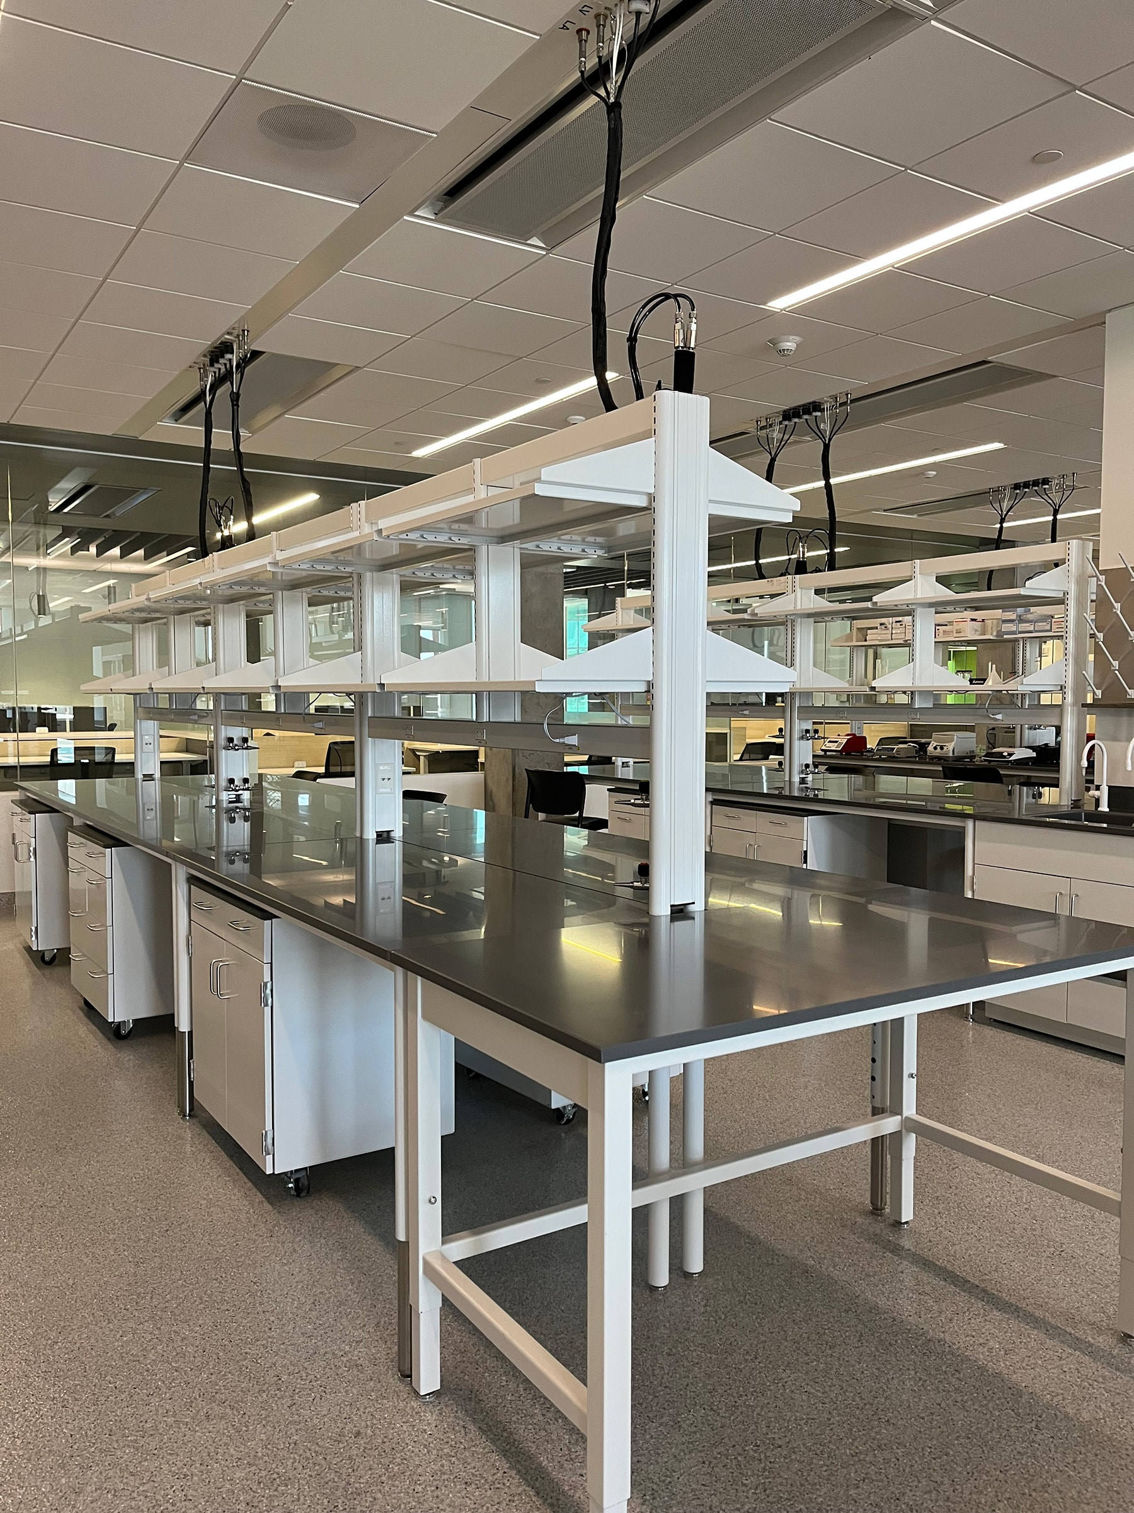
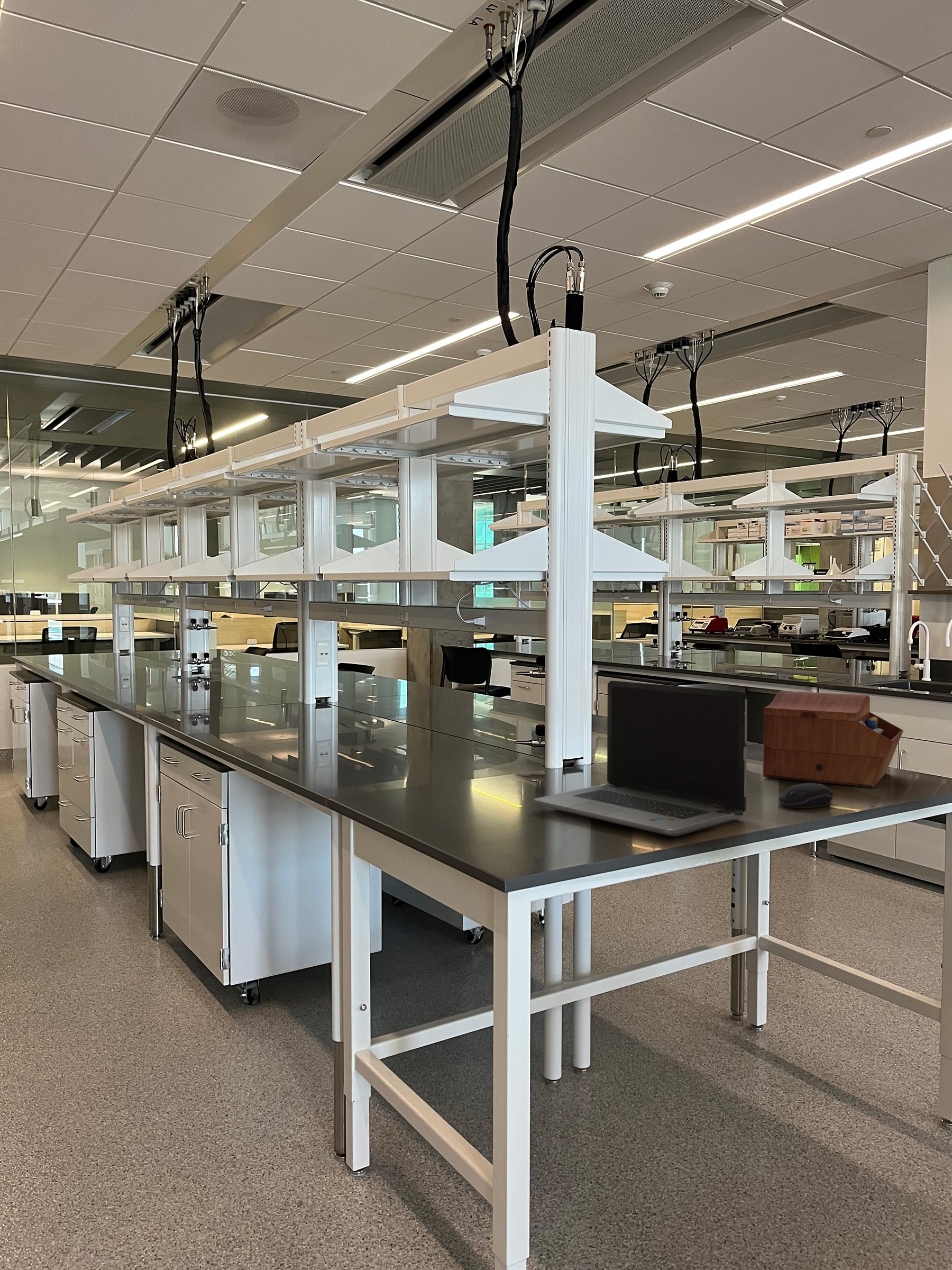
+ computer mouse [778,783,835,809]
+ sewing box [763,691,904,788]
+ laptop computer [534,680,748,837]
